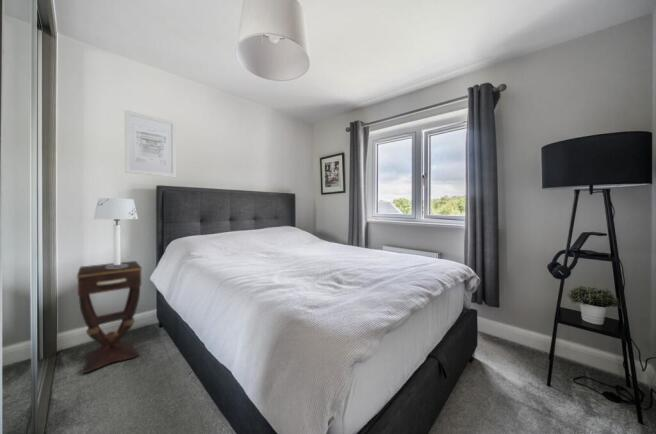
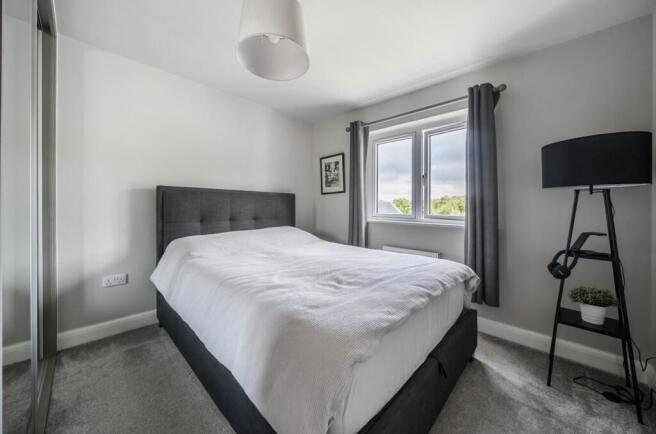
- wall art [124,109,177,179]
- table lamp [93,197,139,268]
- side table [76,260,143,374]
